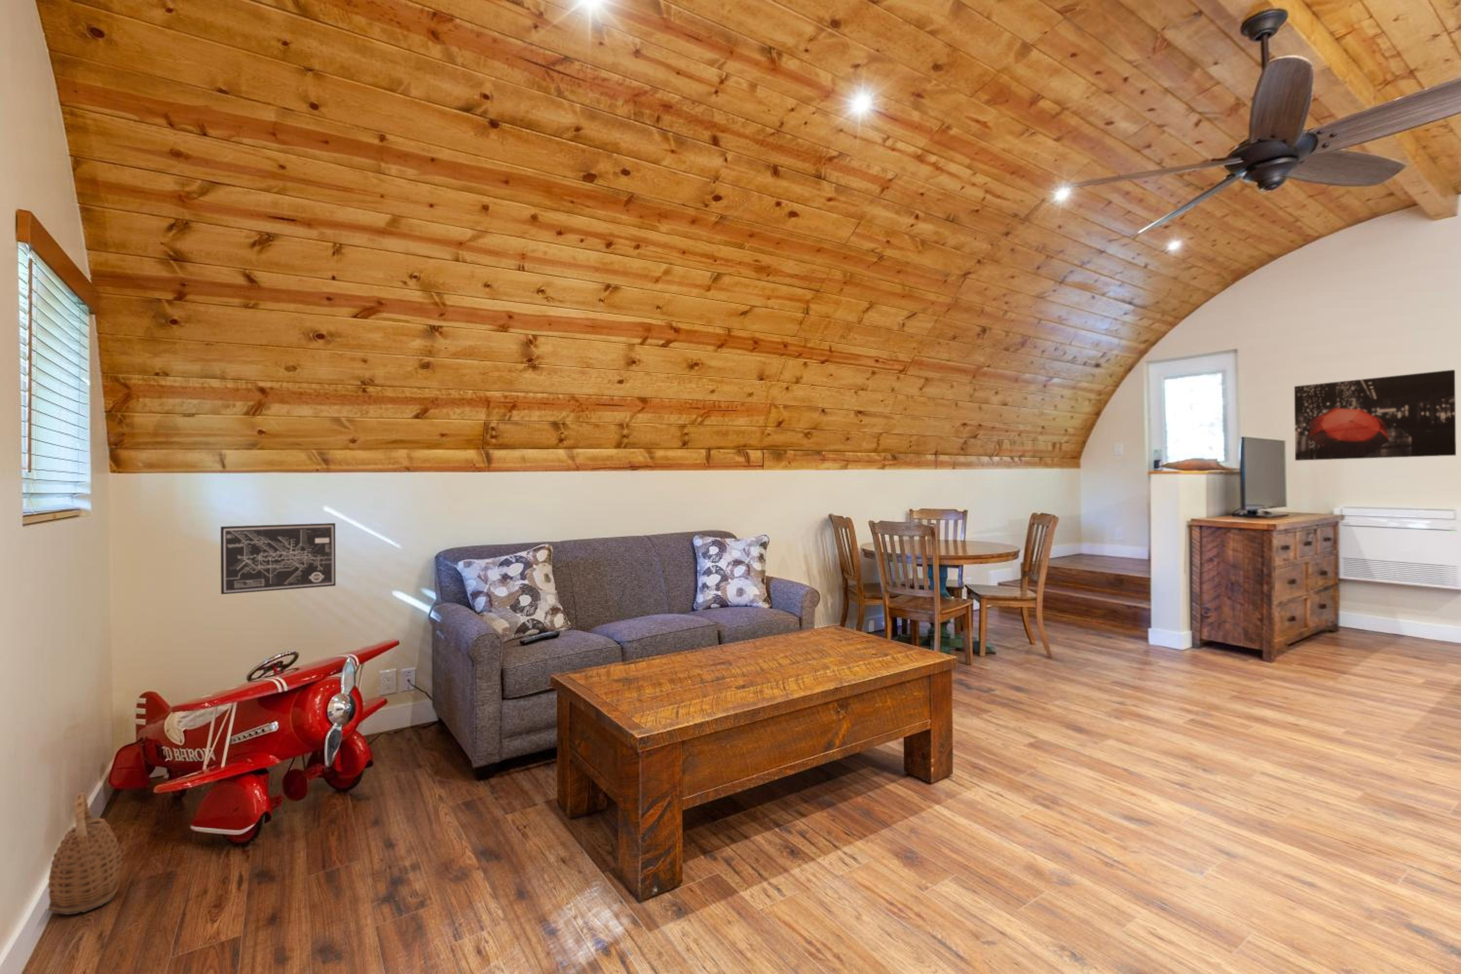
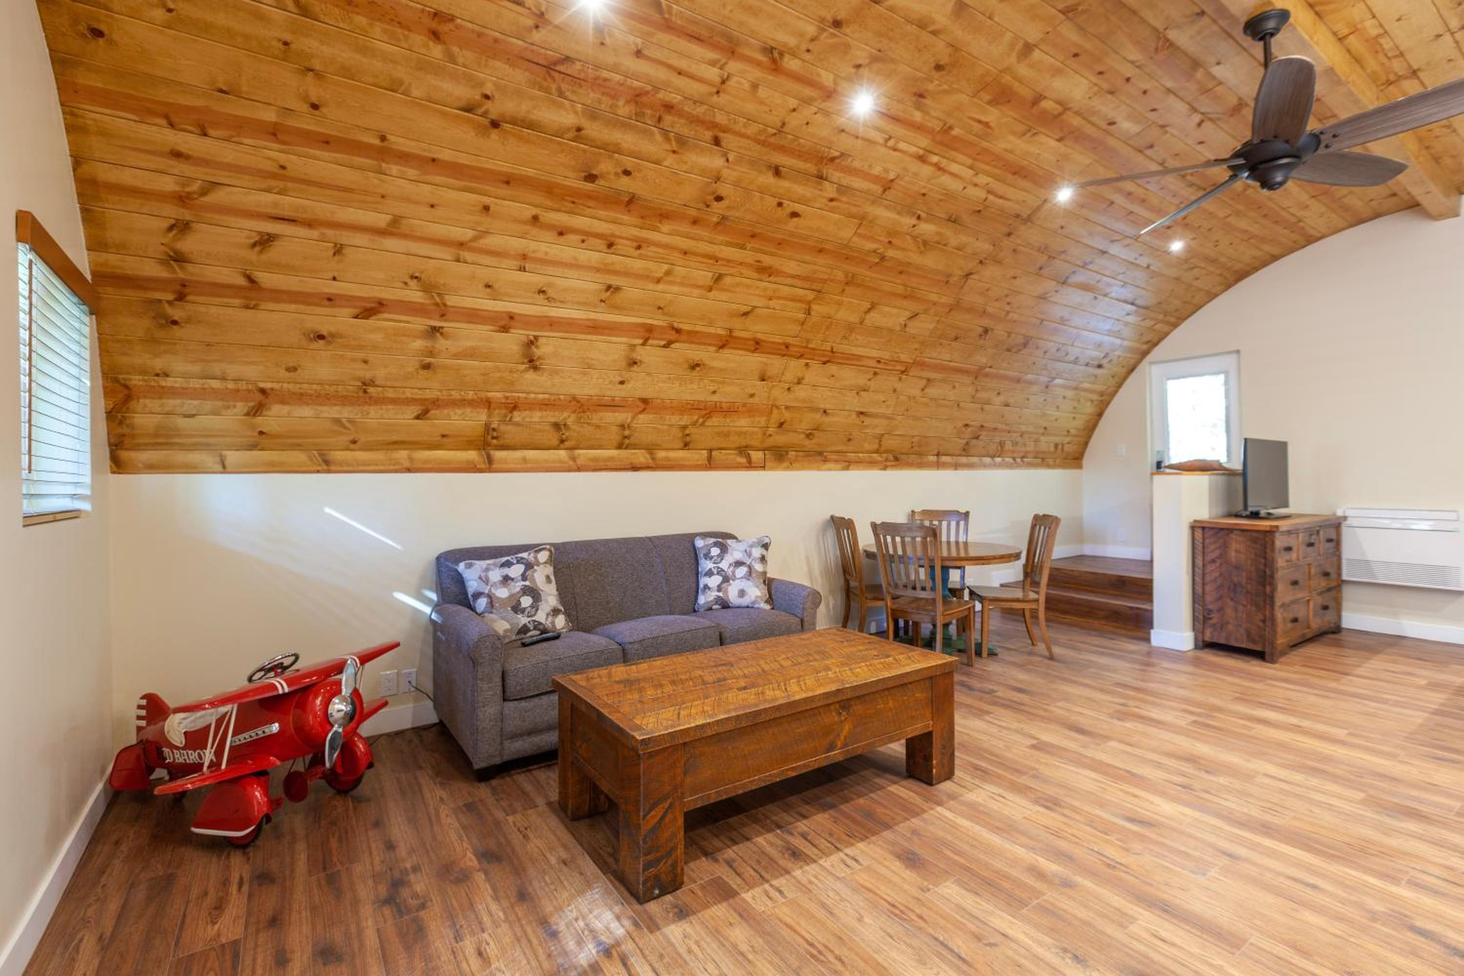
- basket [47,791,122,915]
- wall art [220,523,336,595]
- wall art [1294,370,1457,461]
